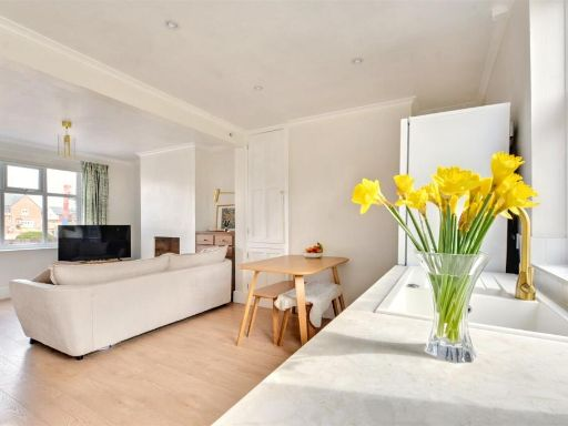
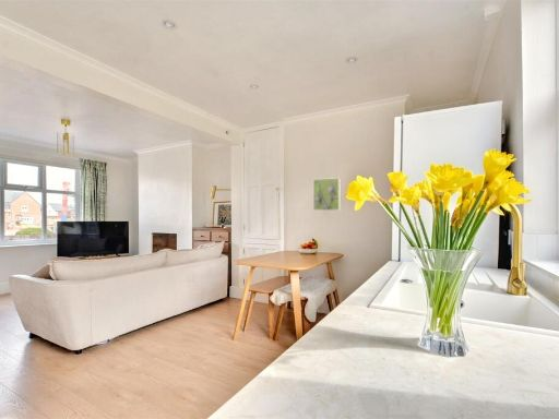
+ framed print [312,177,341,212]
